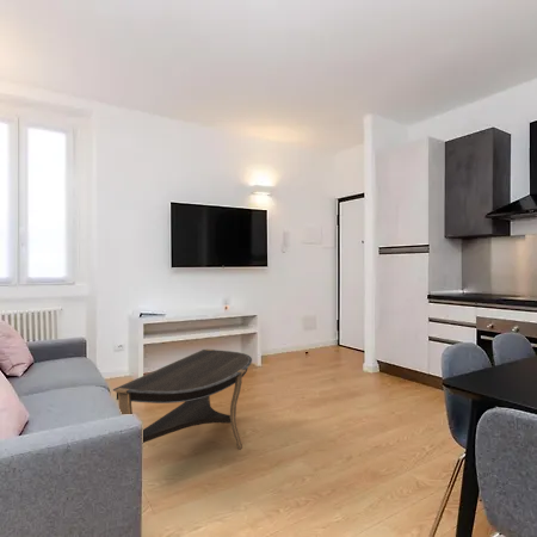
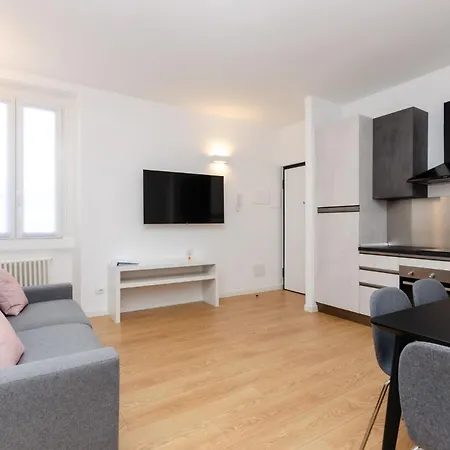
- coffee table [112,348,253,450]
